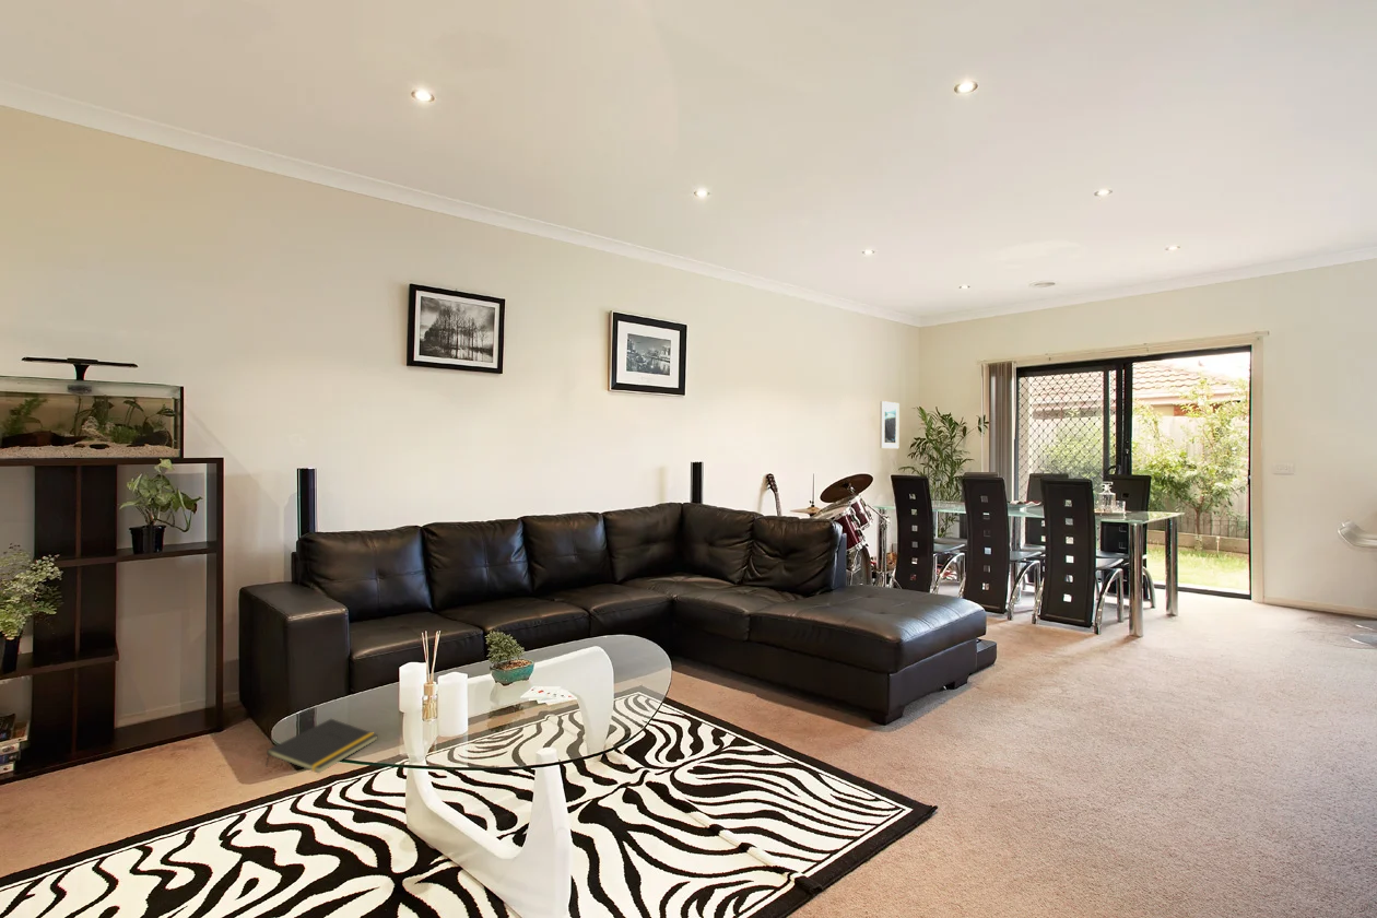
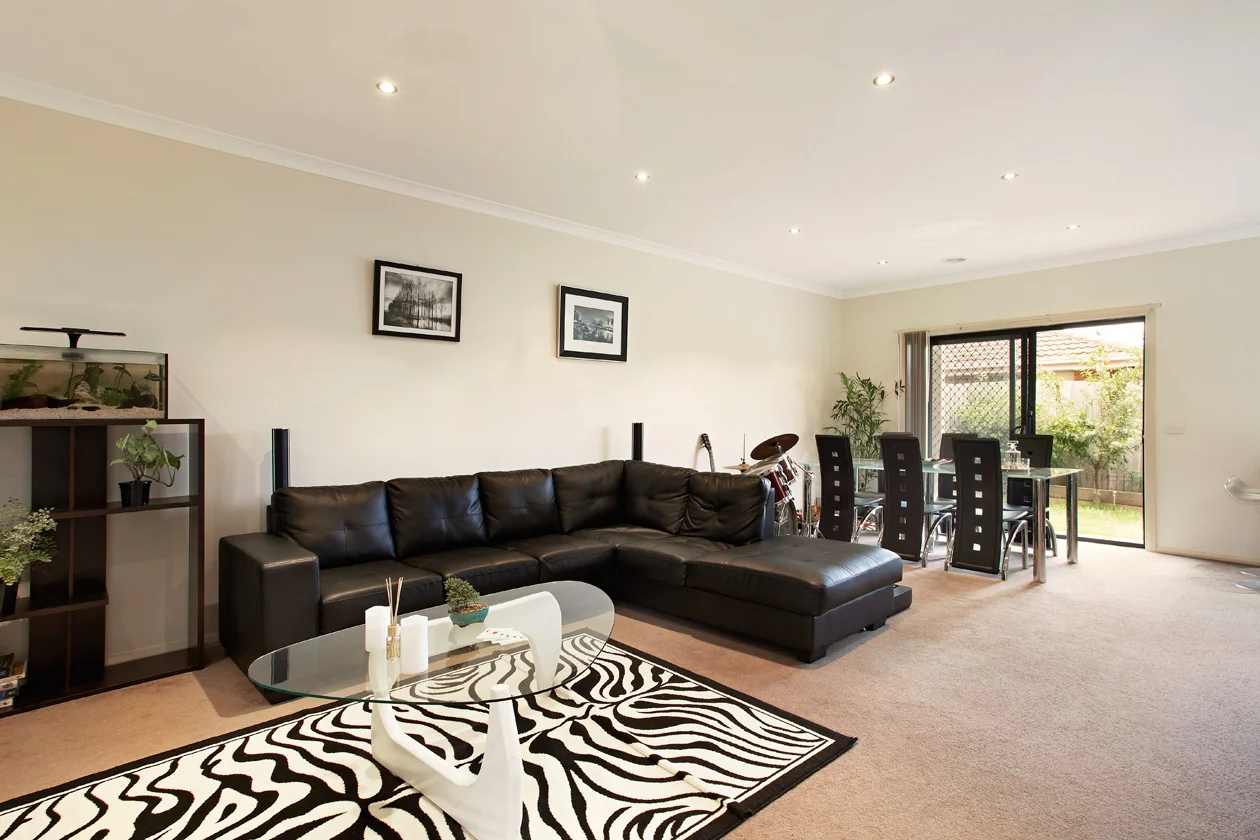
- notepad [264,718,379,775]
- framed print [879,400,901,450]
